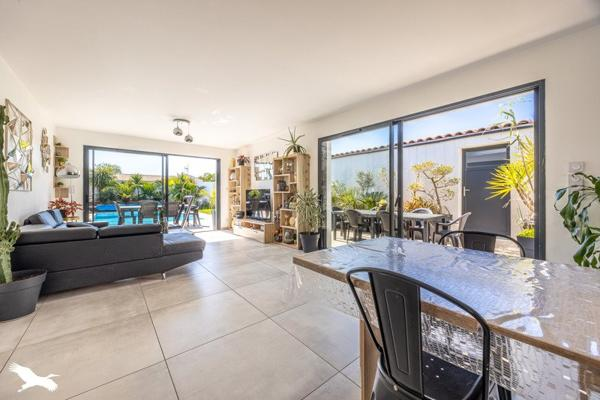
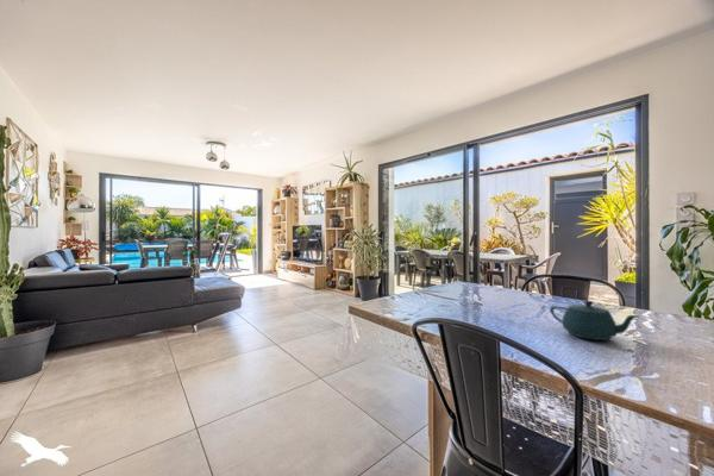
+ teapot [549,300,640,342]
